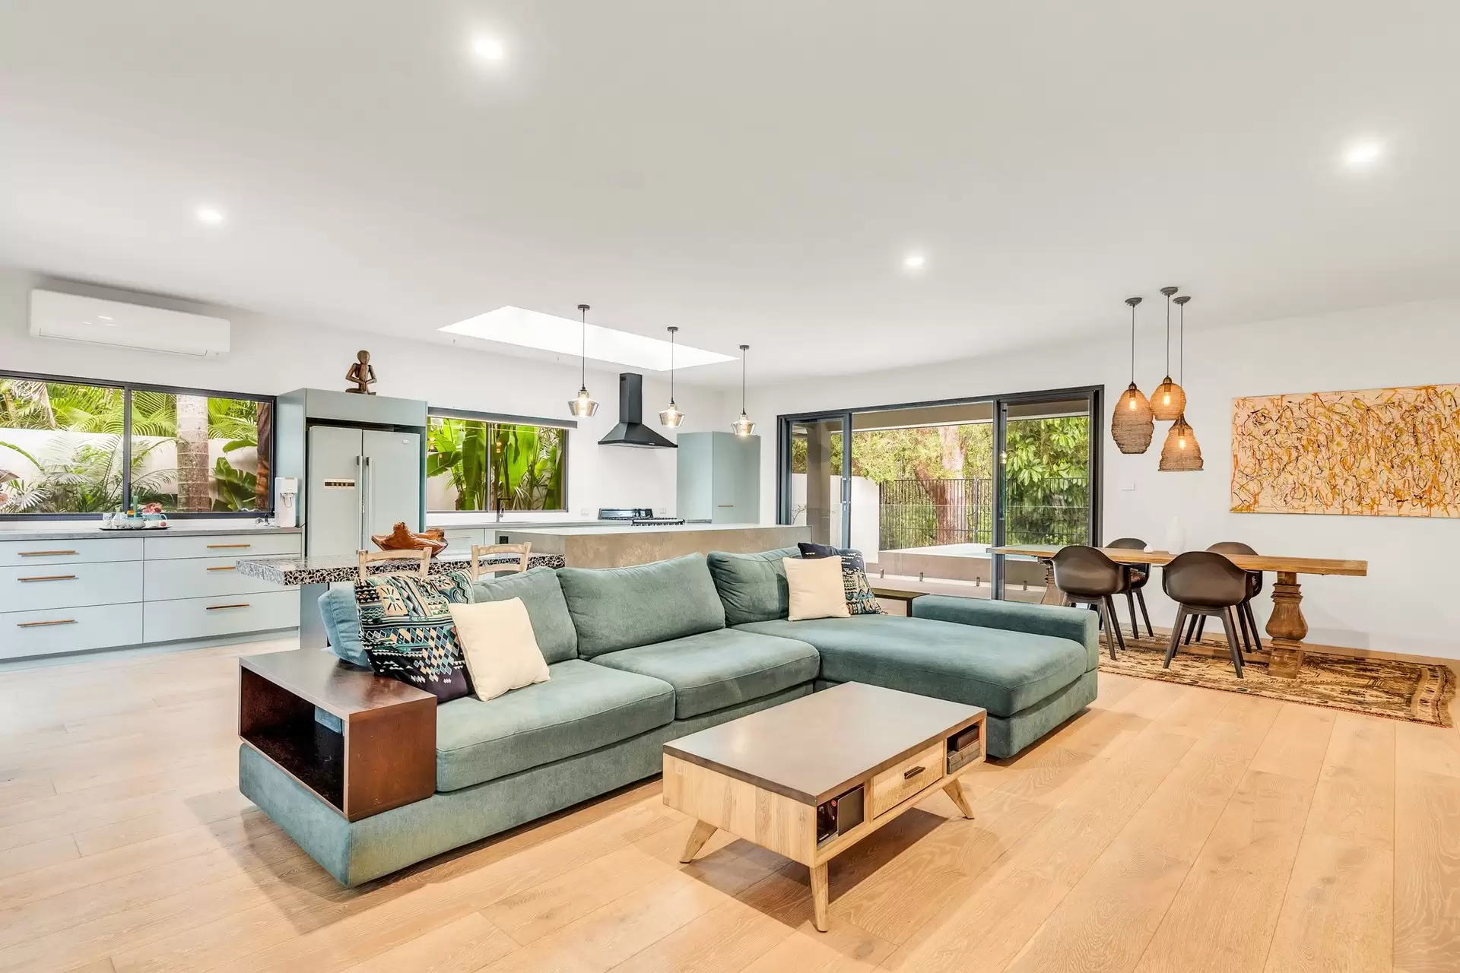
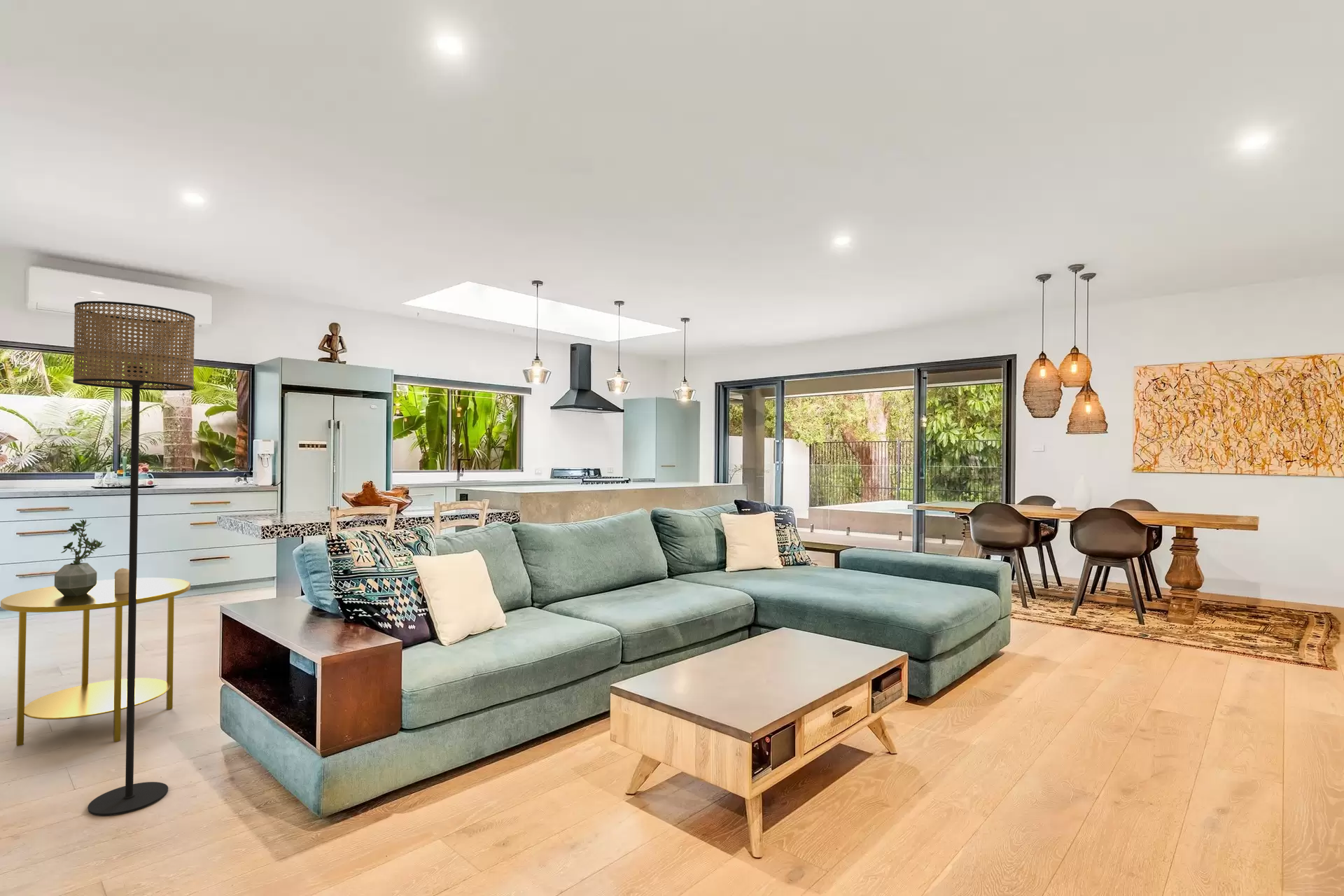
+ floor lamp [72,300,195,816]
+ potted plant [54,519,106,596]
+ side table [0,577,191,747]
+ candle [114,568,129,594]
